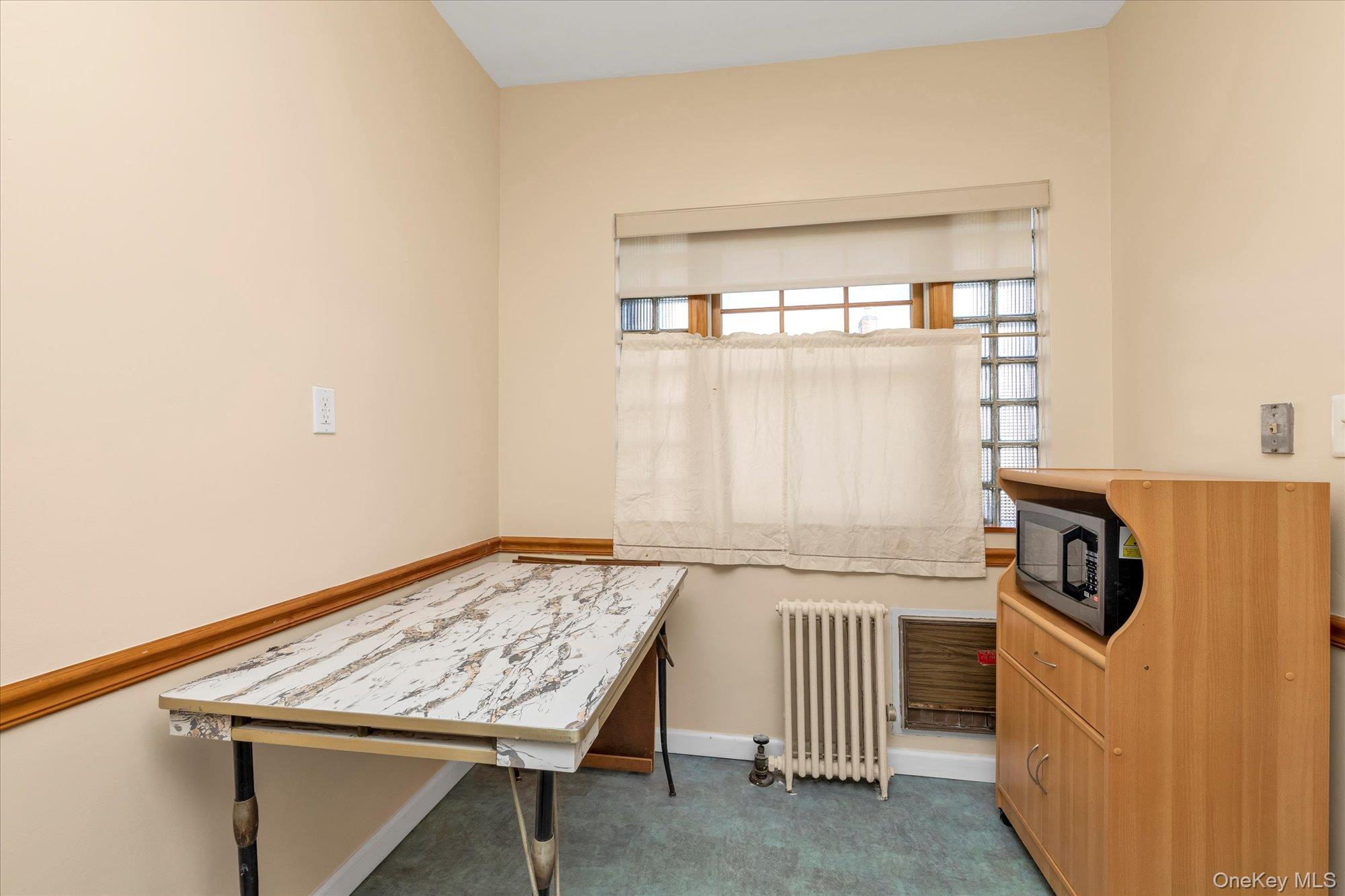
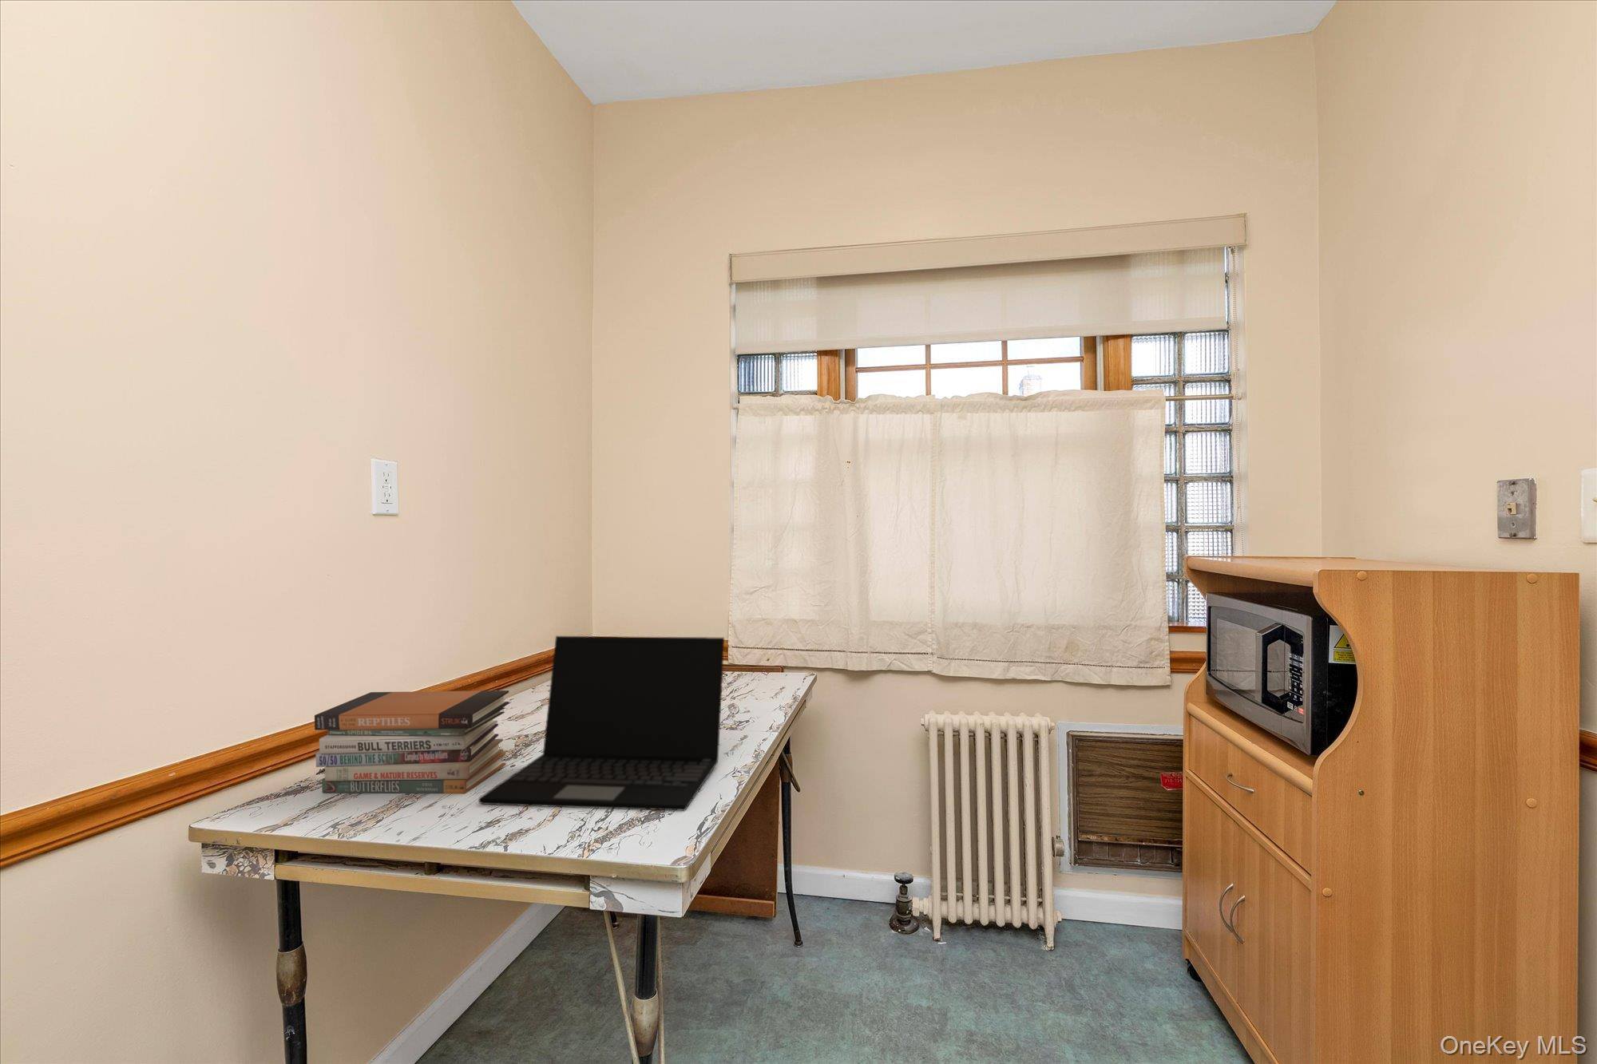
+ book stack [313,690,511,794]
+ laptop [477,635,725,812]
